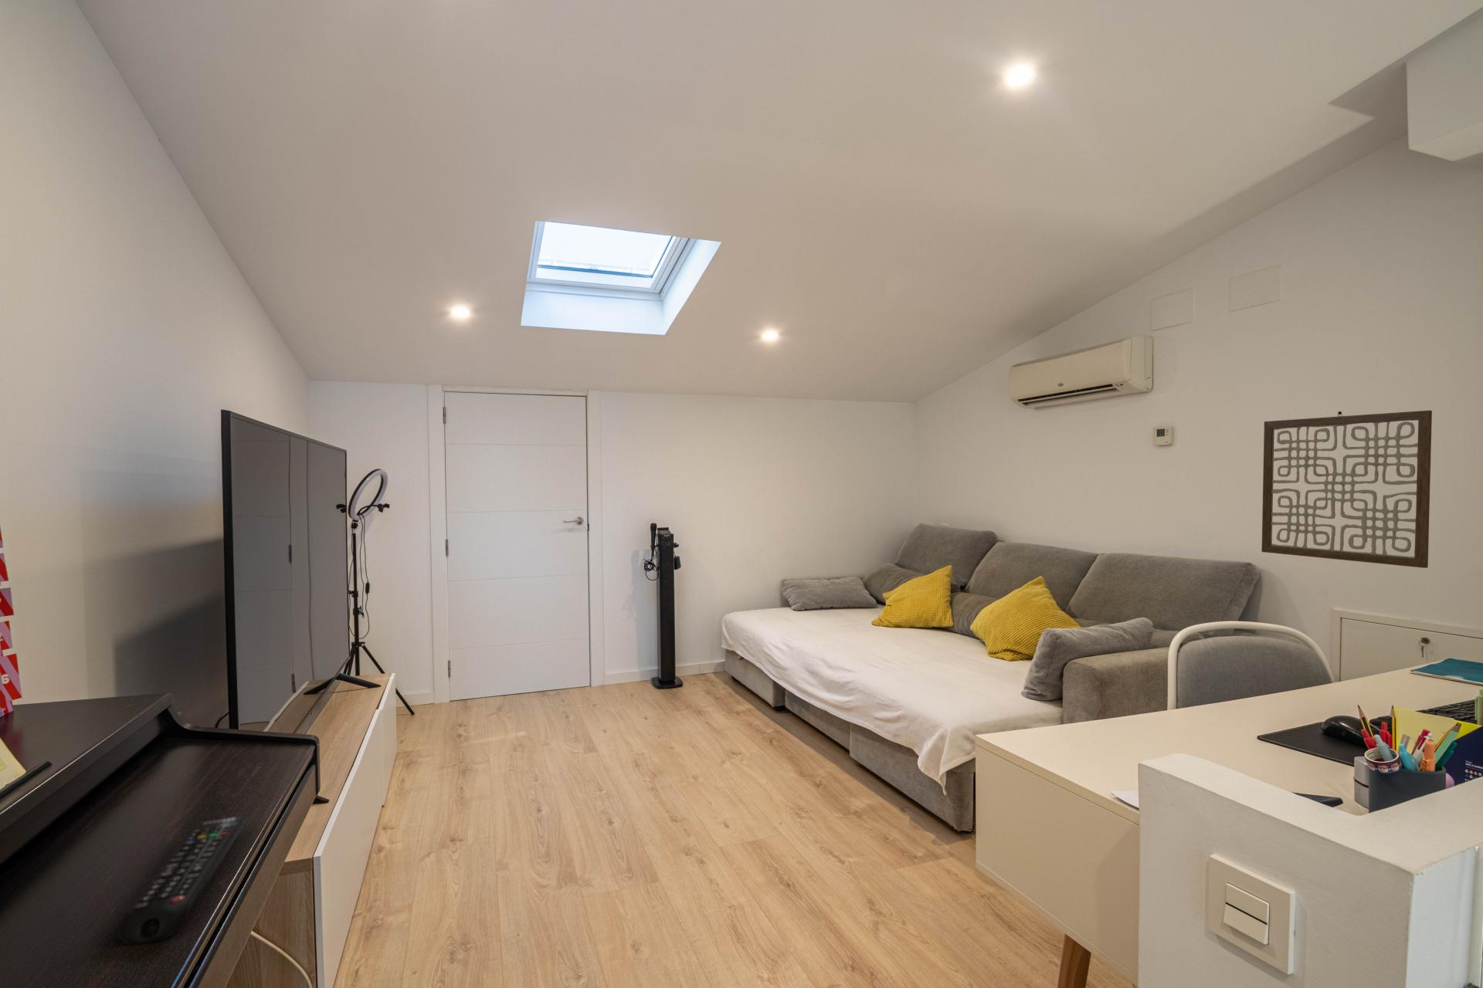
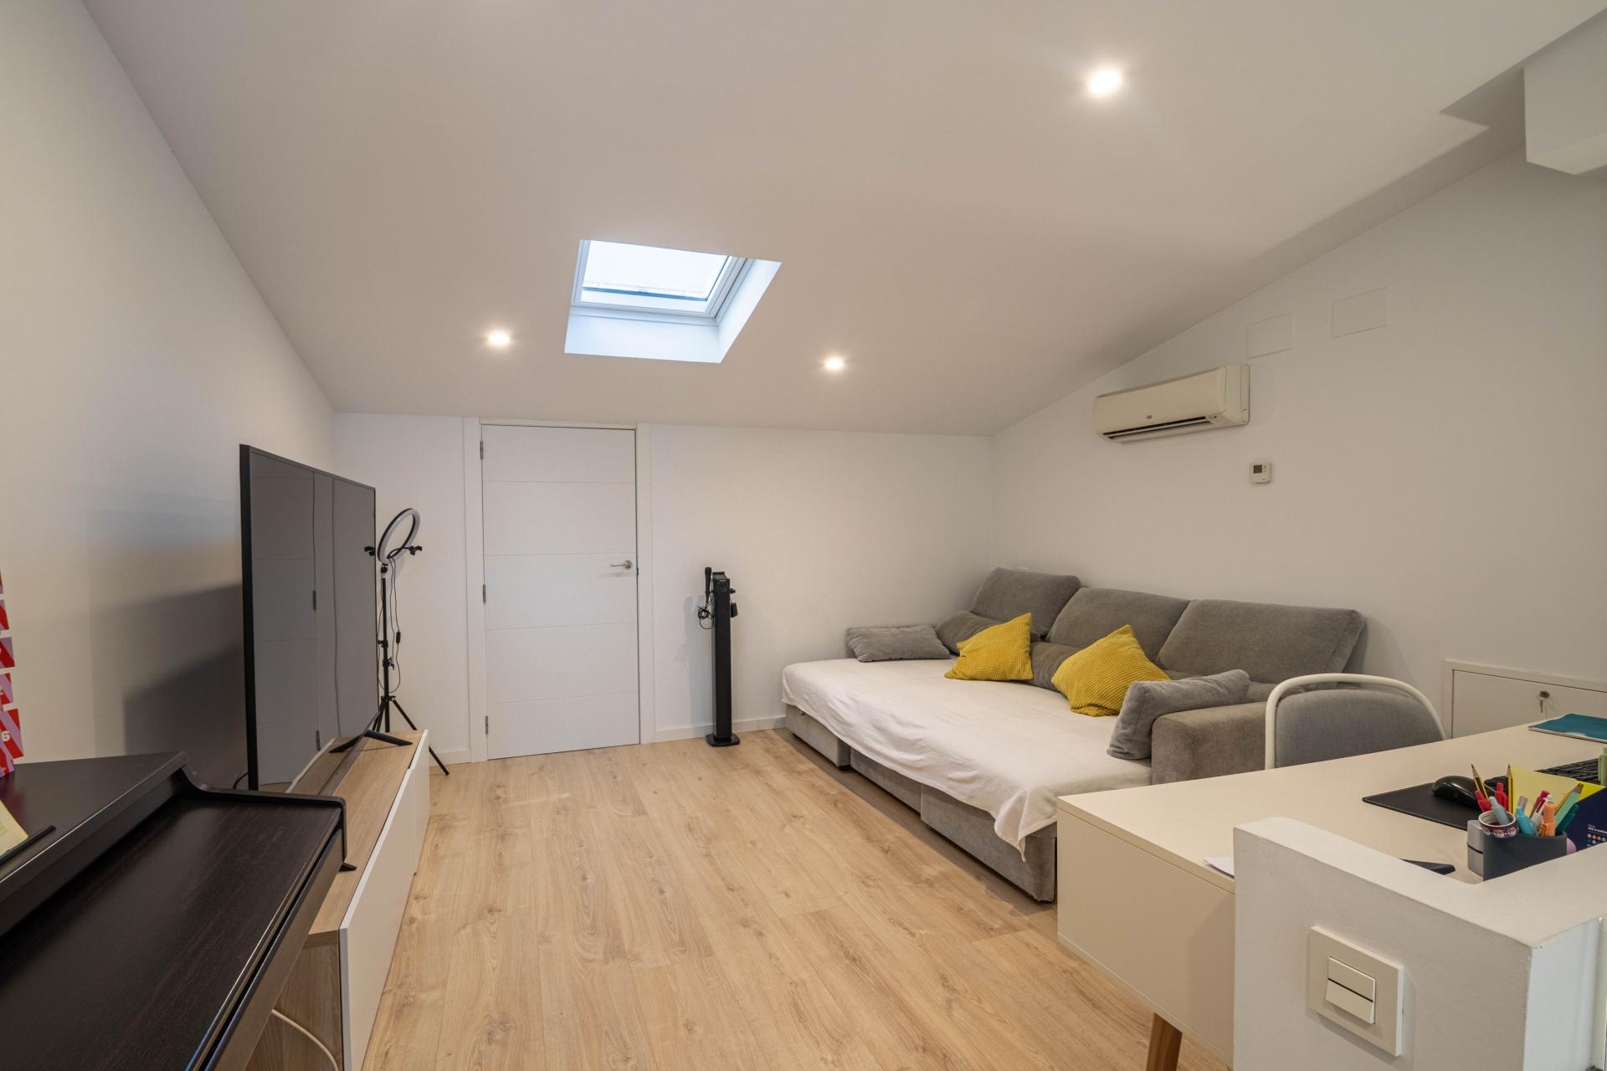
- wall art [1260,410,1433,569]
- remote control [117,814,248,946]
